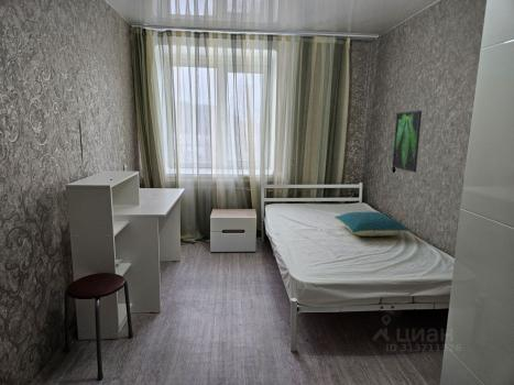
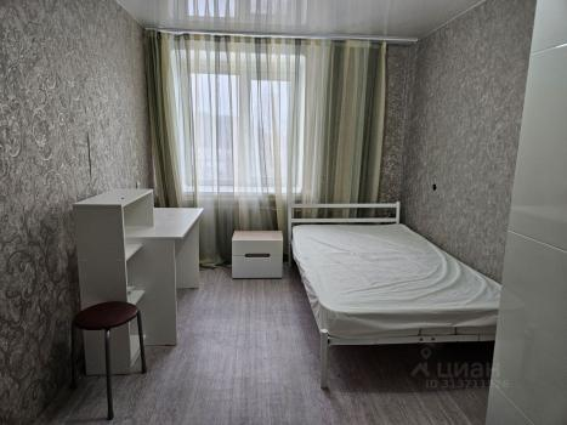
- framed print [391,110,423,174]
- pillow [333,211,412,238]
